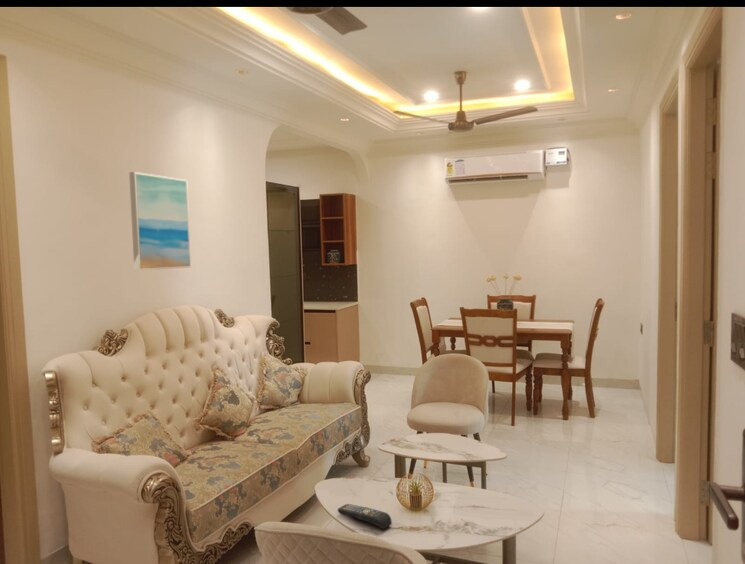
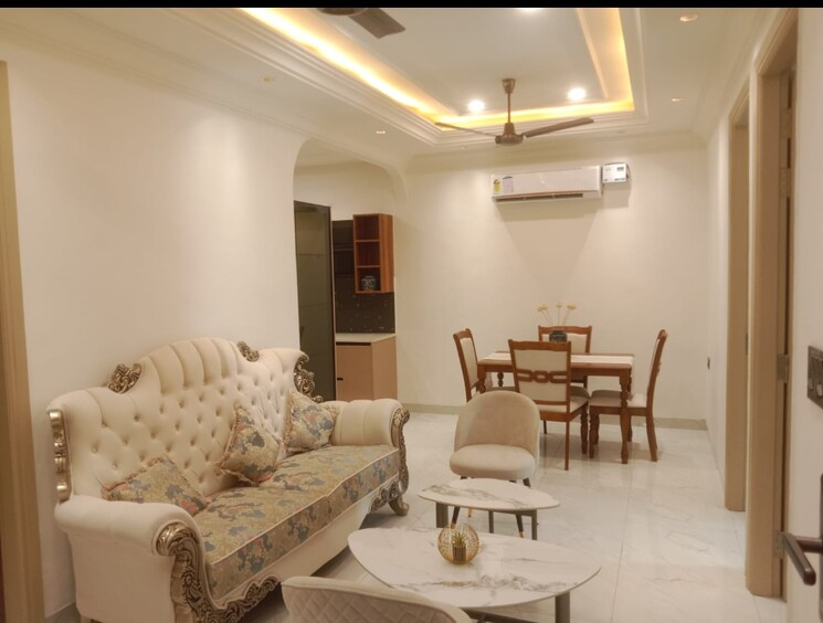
- wall art [128,171,192,271]
- remote control [337,503,393,530]
